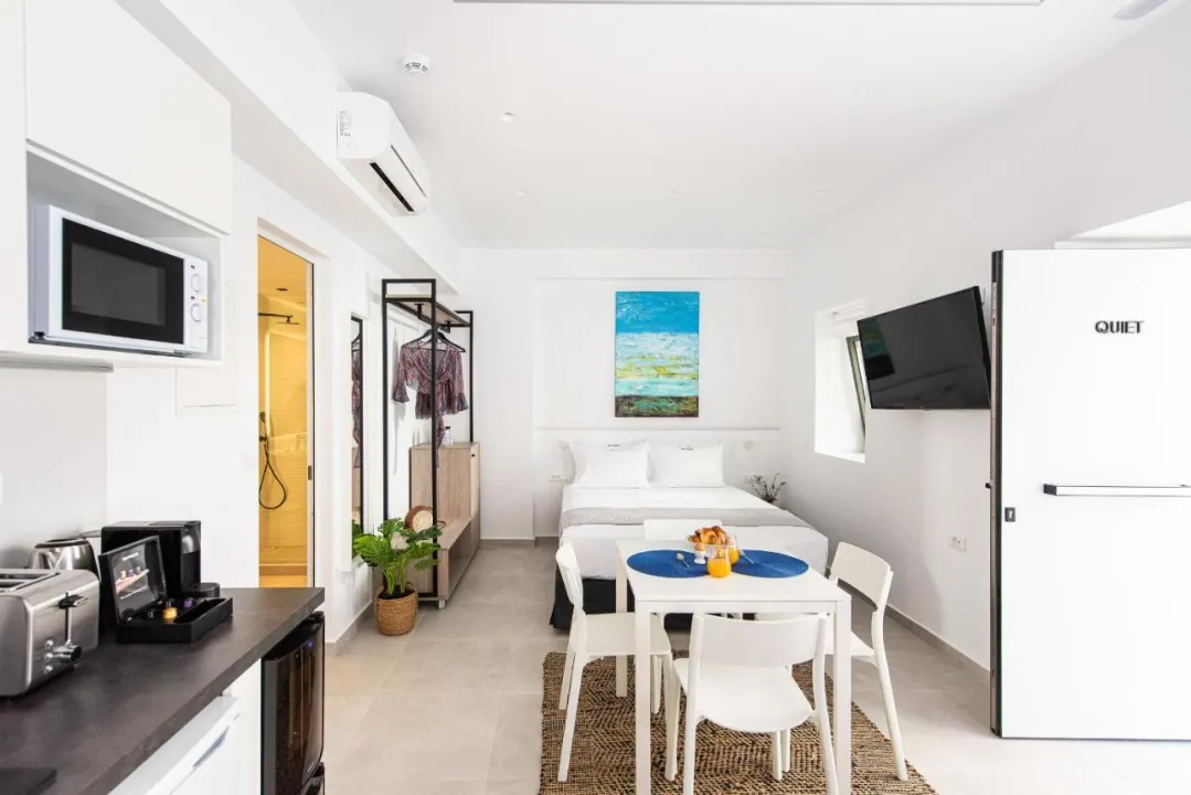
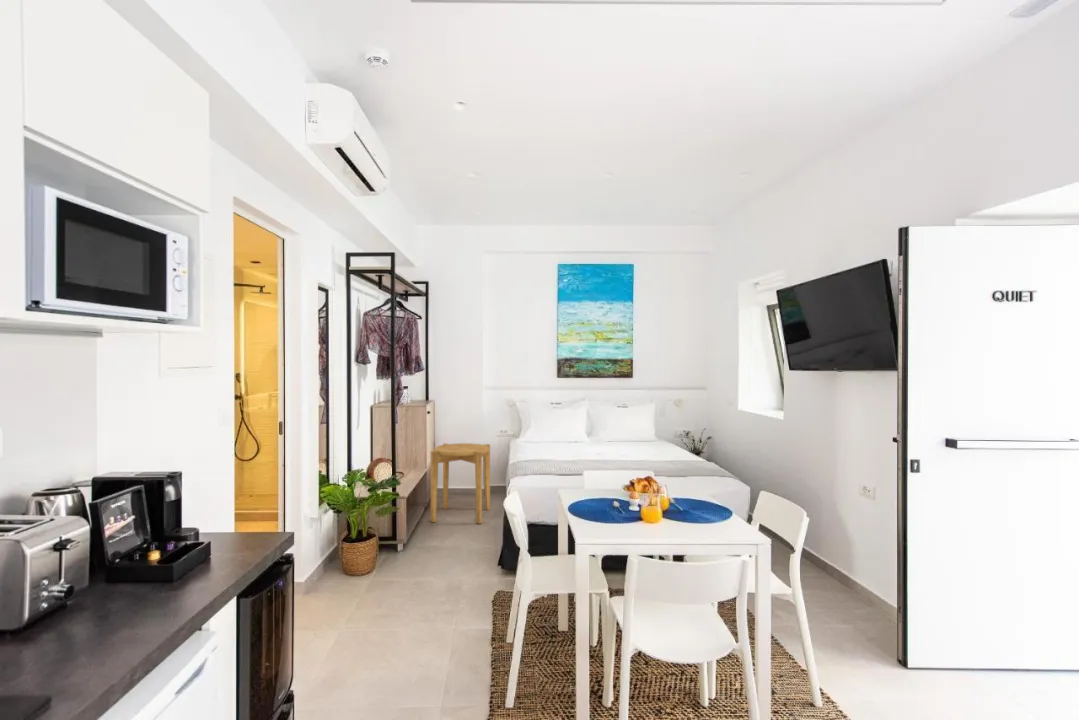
+ side table [430,442,491,525]
